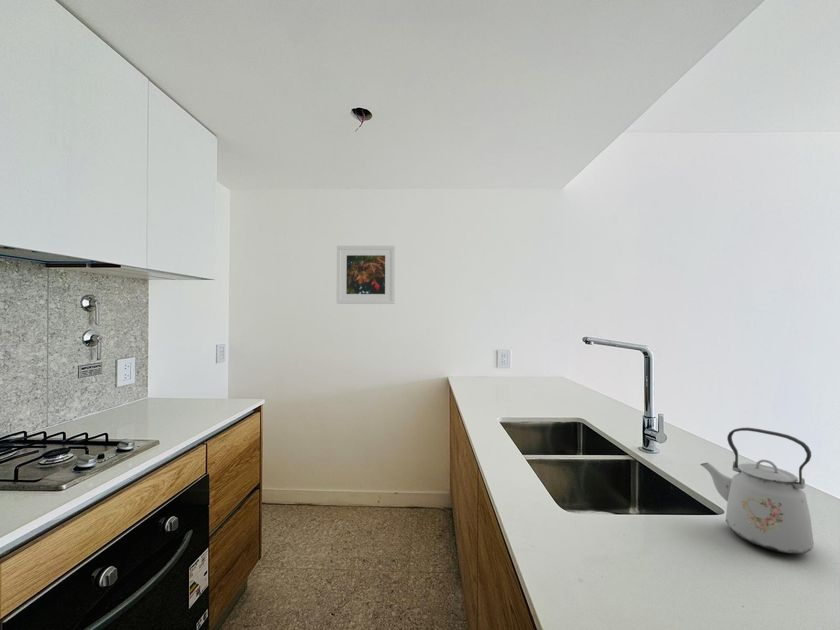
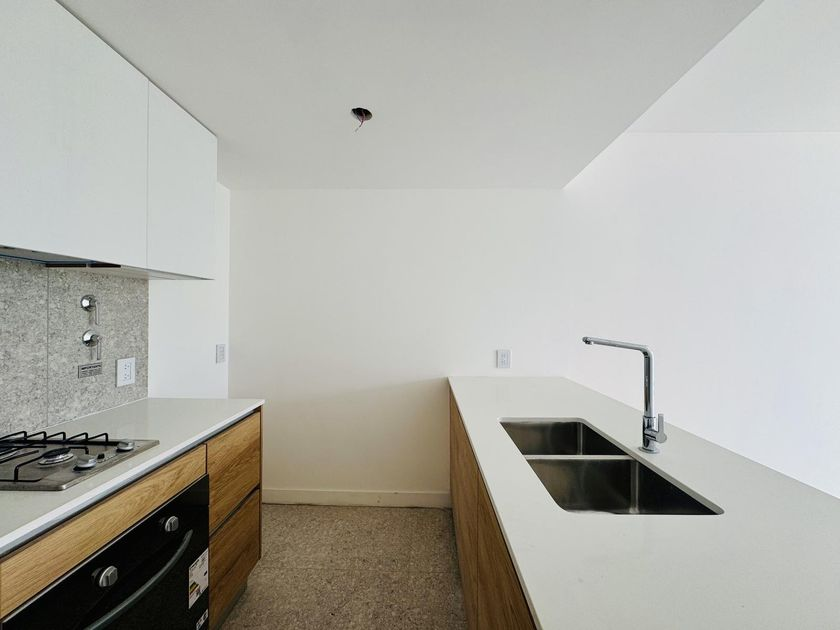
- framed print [336,245,396,305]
- kettle [699,427,815,555]
